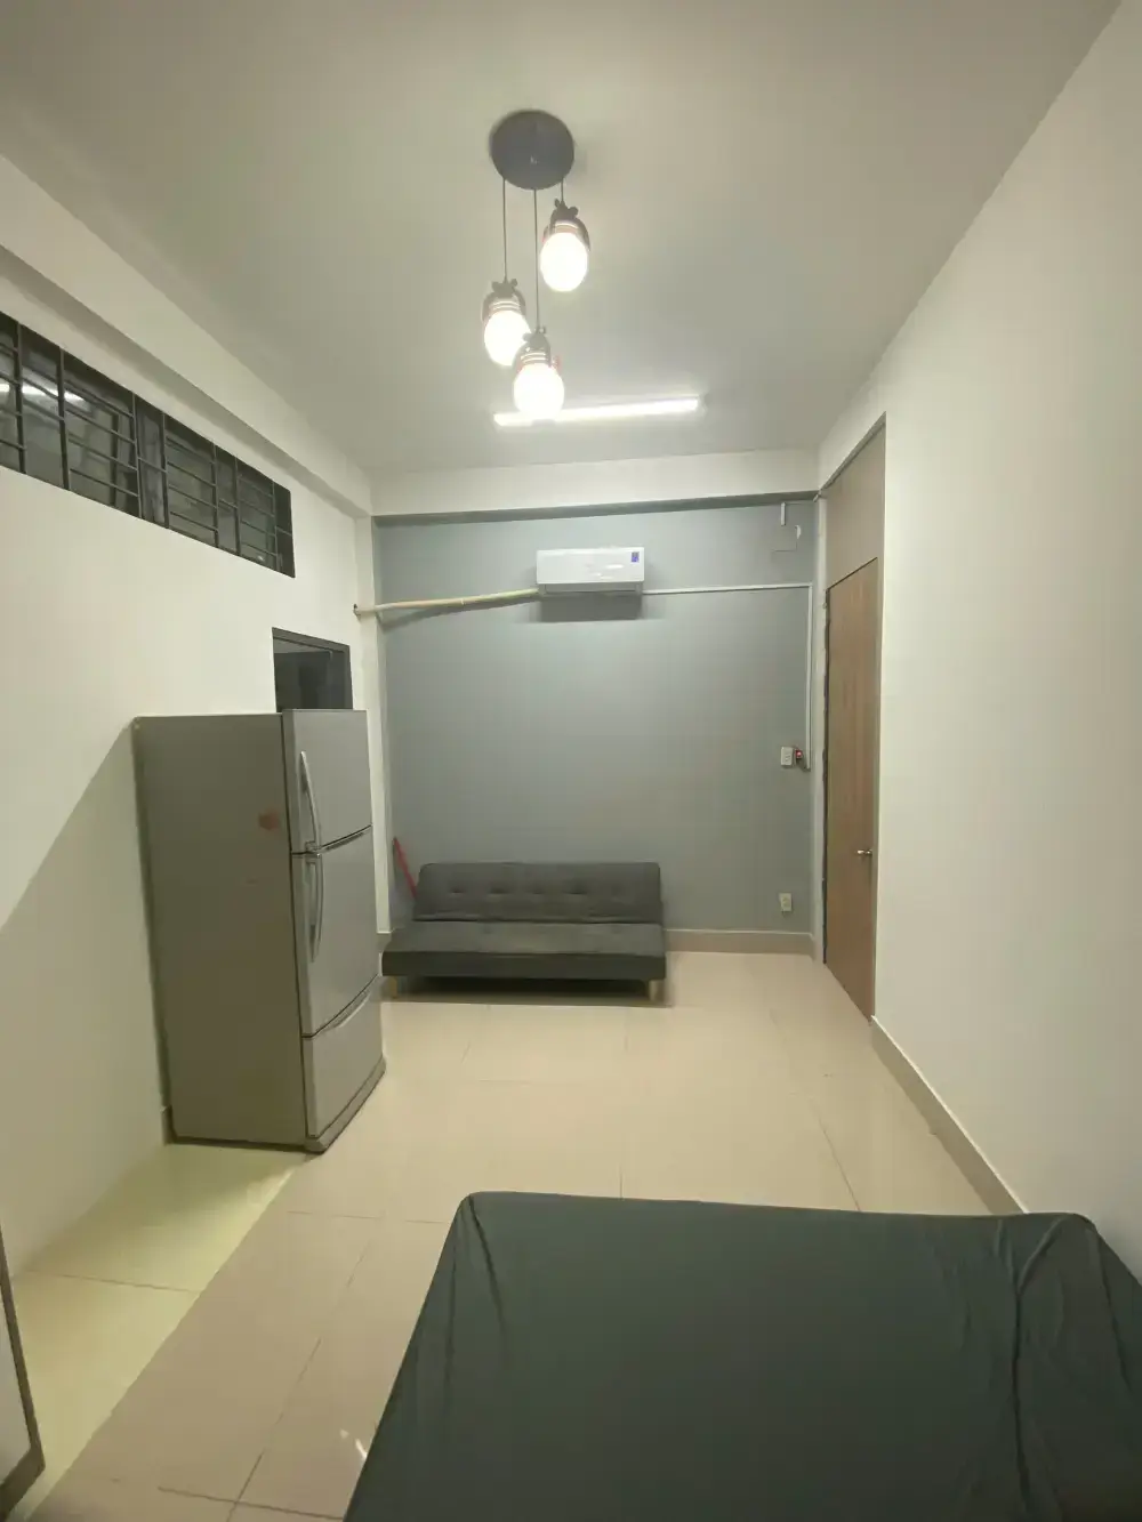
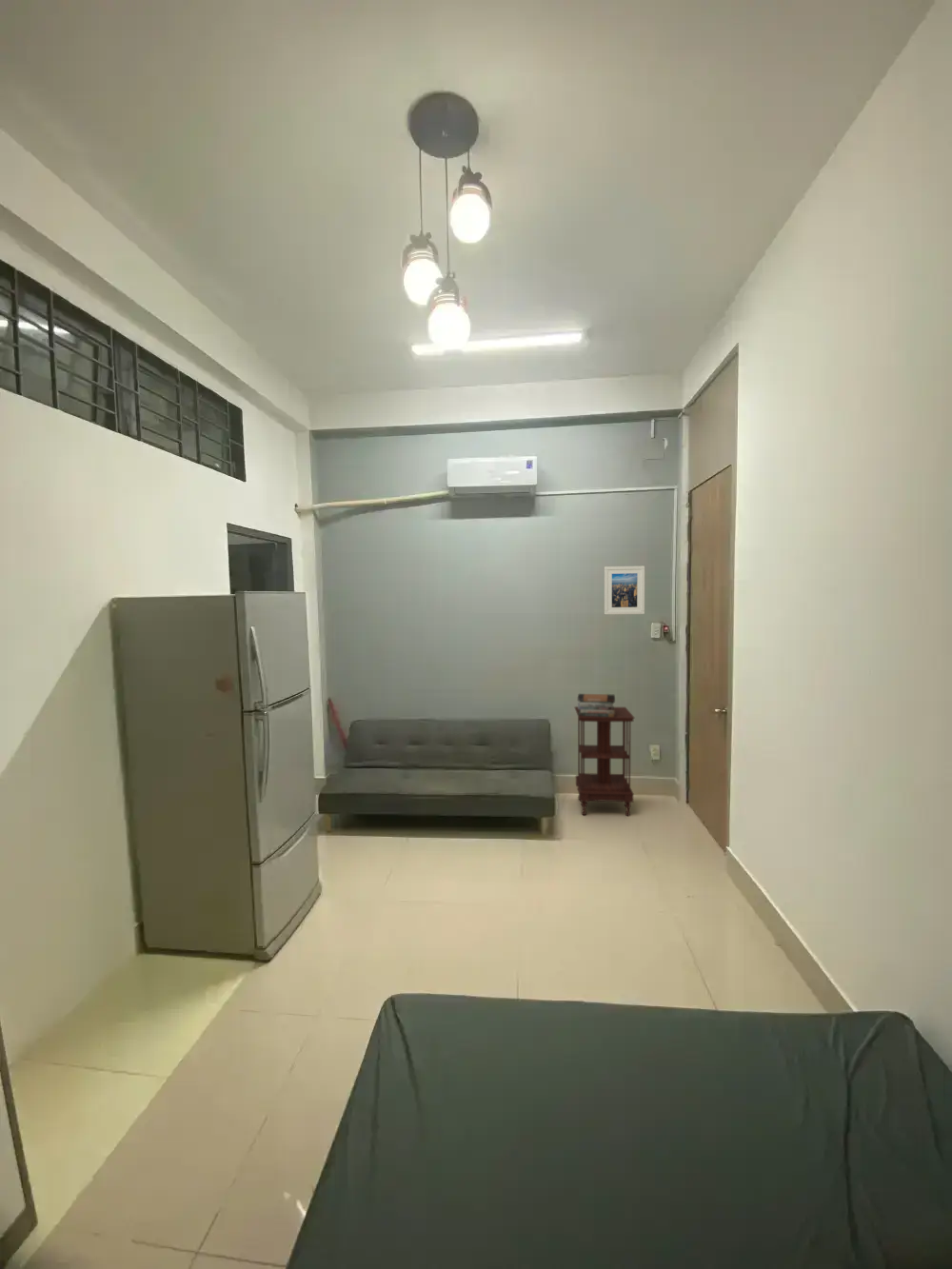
+ book stack [577,693,616,718]
+ side table [573,705,636,817]
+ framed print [604,565,645,616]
